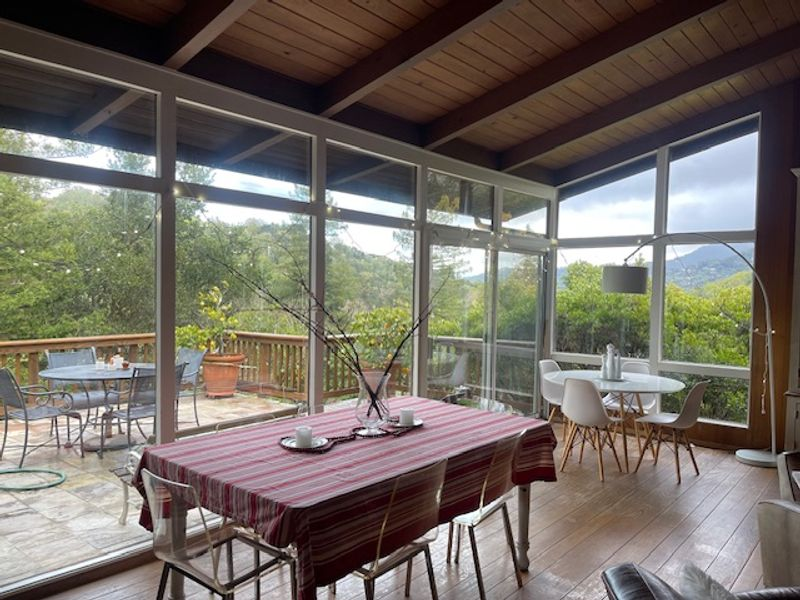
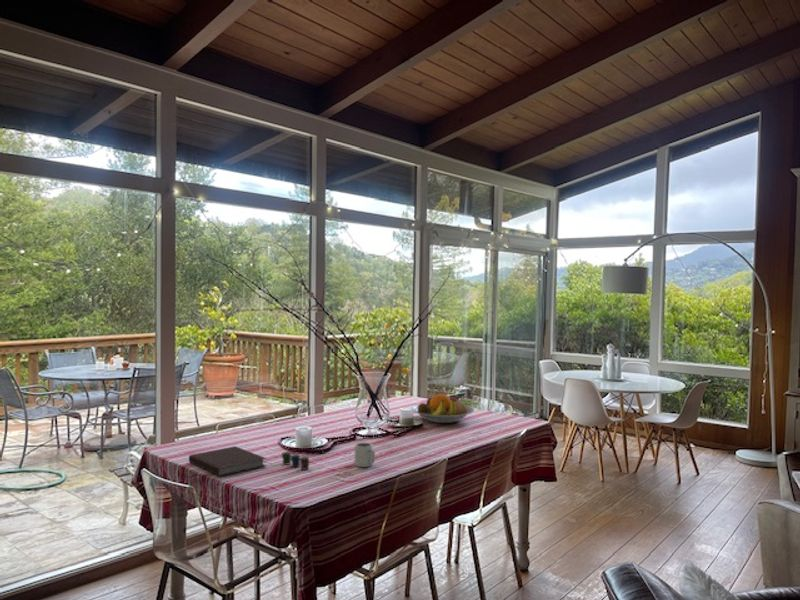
+ fruit bowl [410,393,475,424]
+ cup [281,451,310,471]
+ cup [353,442,376,468]
+ notebook [188,445,268,477]
